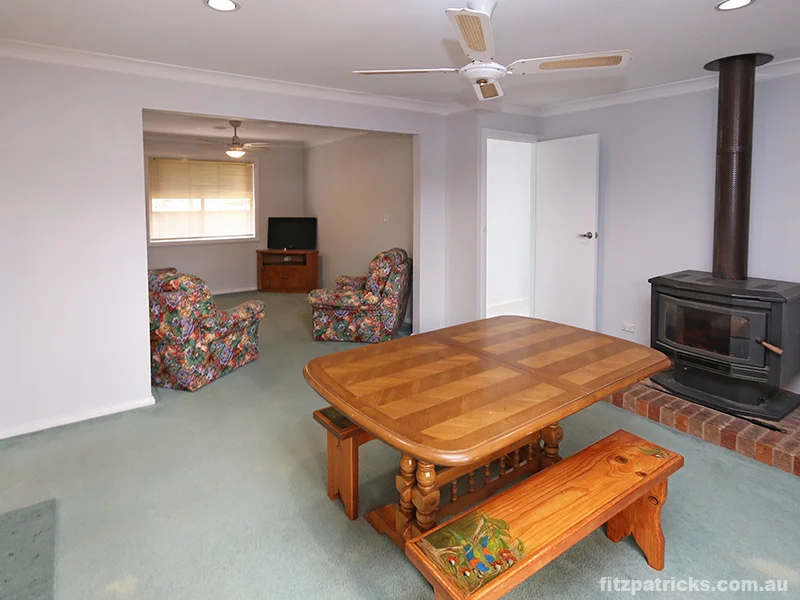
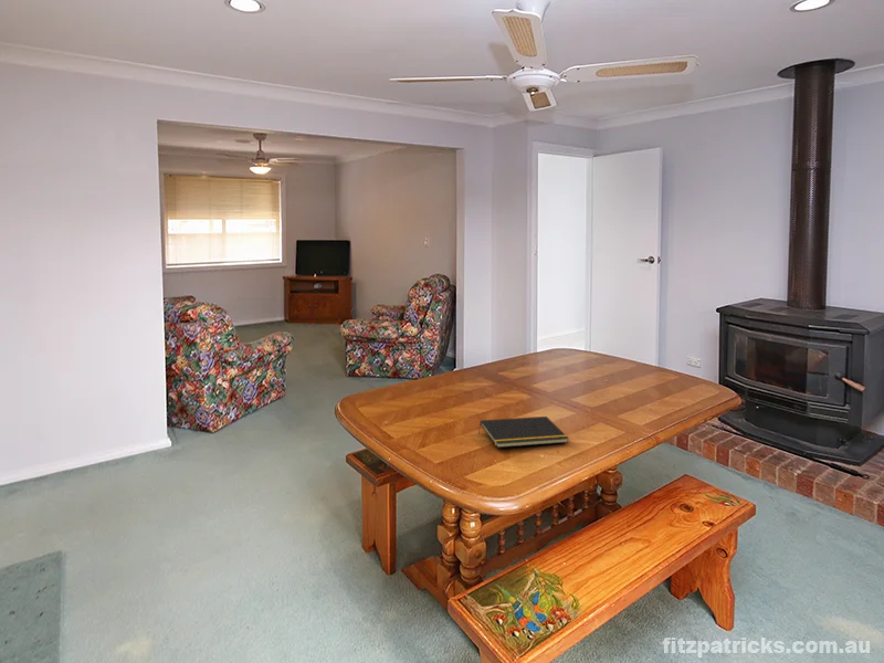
+ notepad [477,415,570,449]
